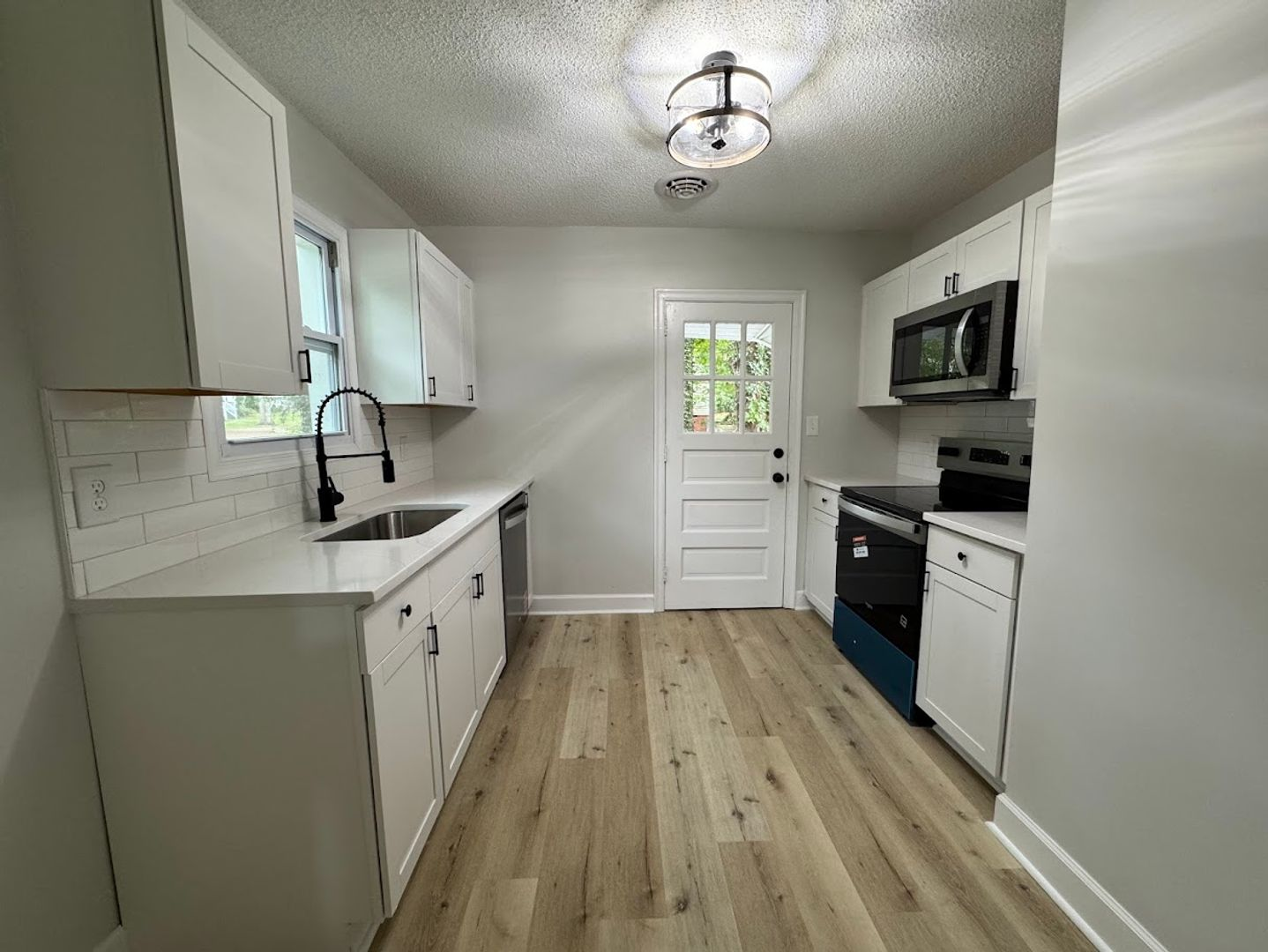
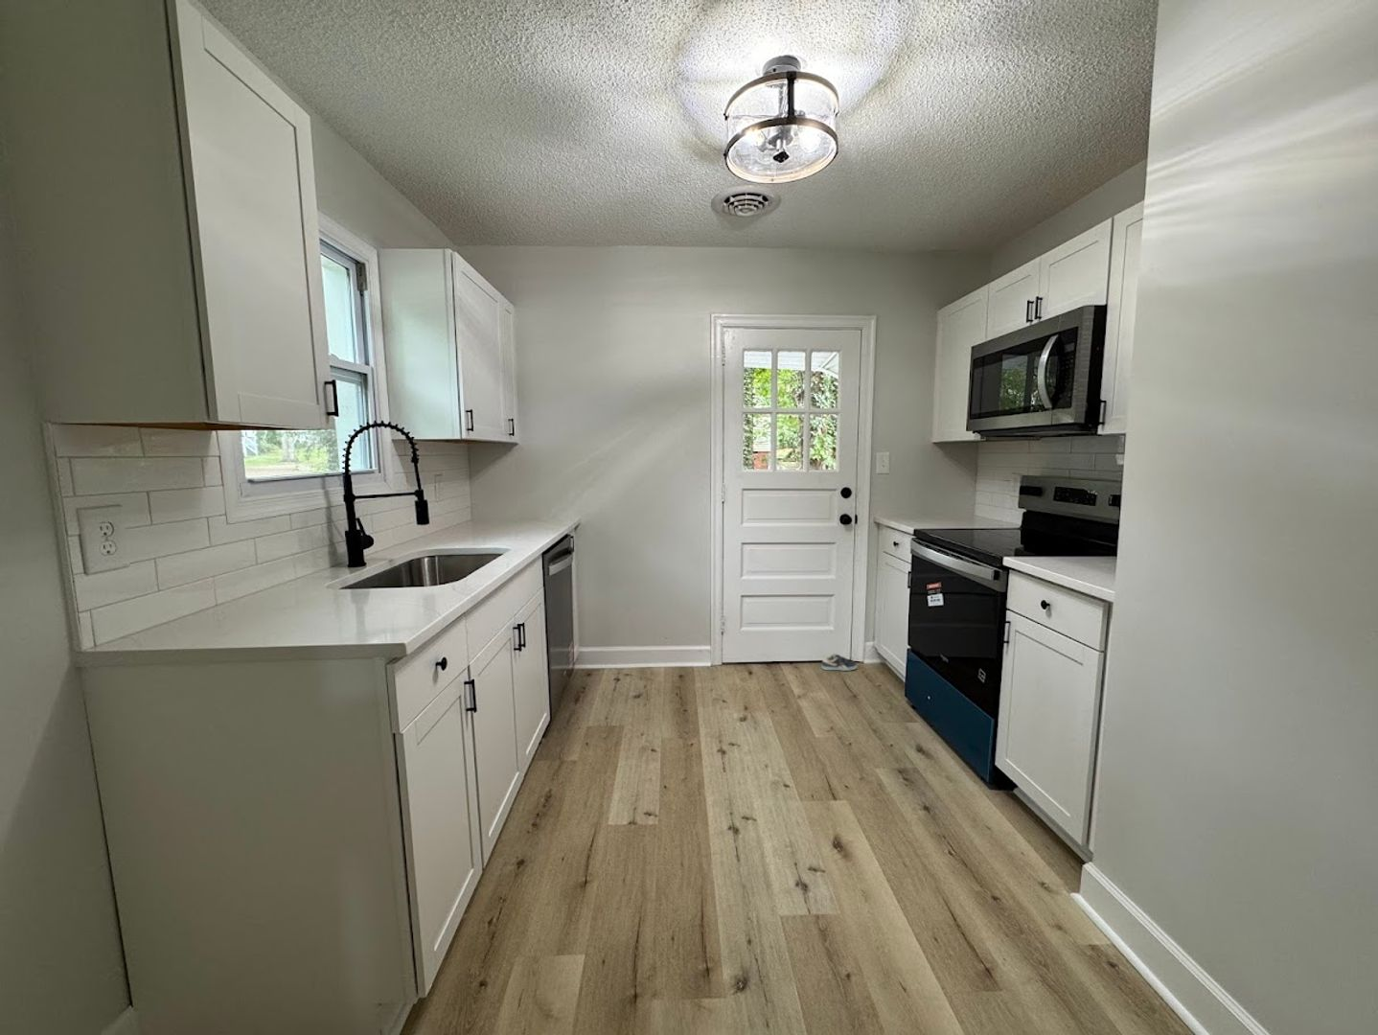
+ sneaker [820,652,859,672]
